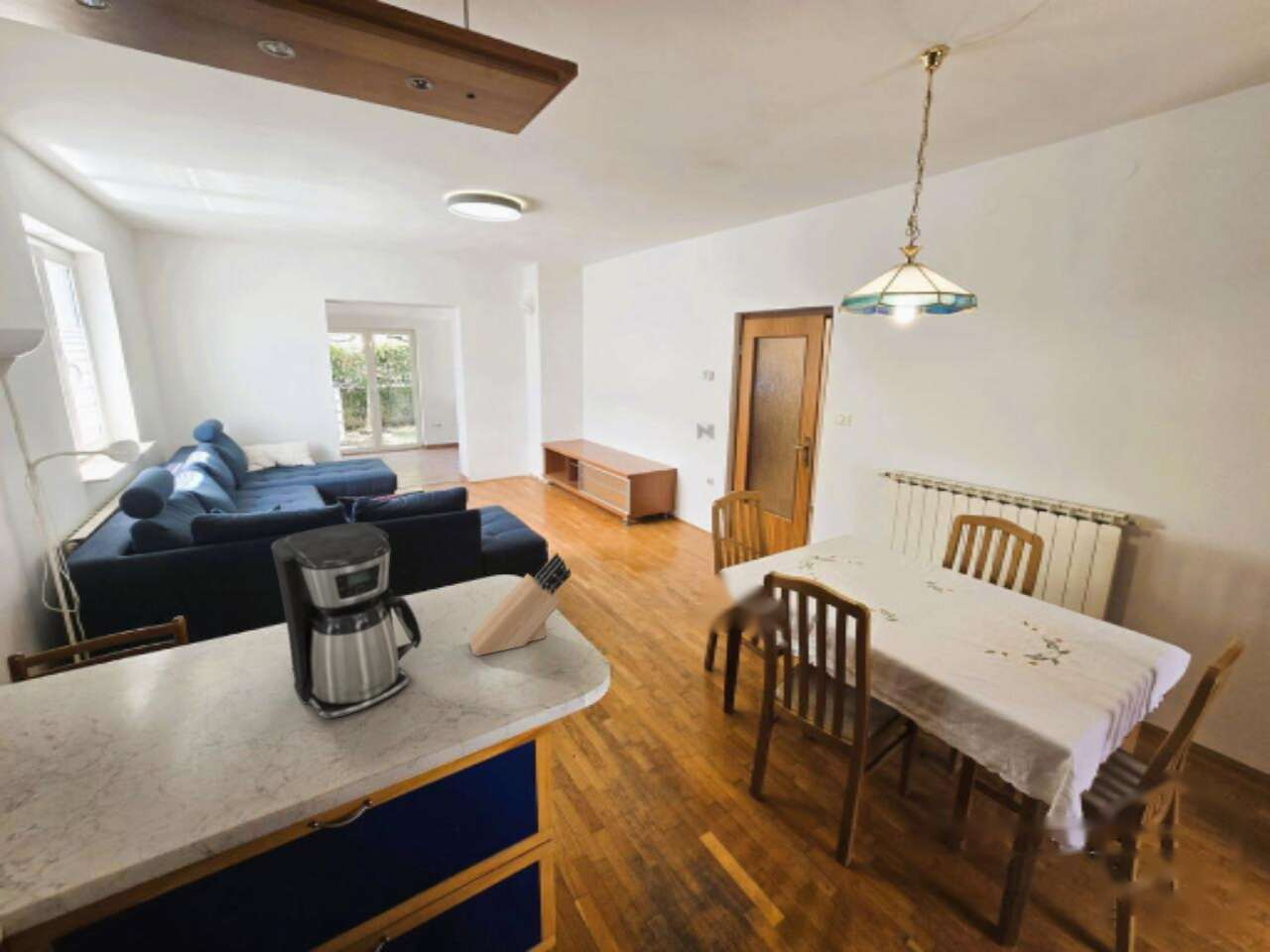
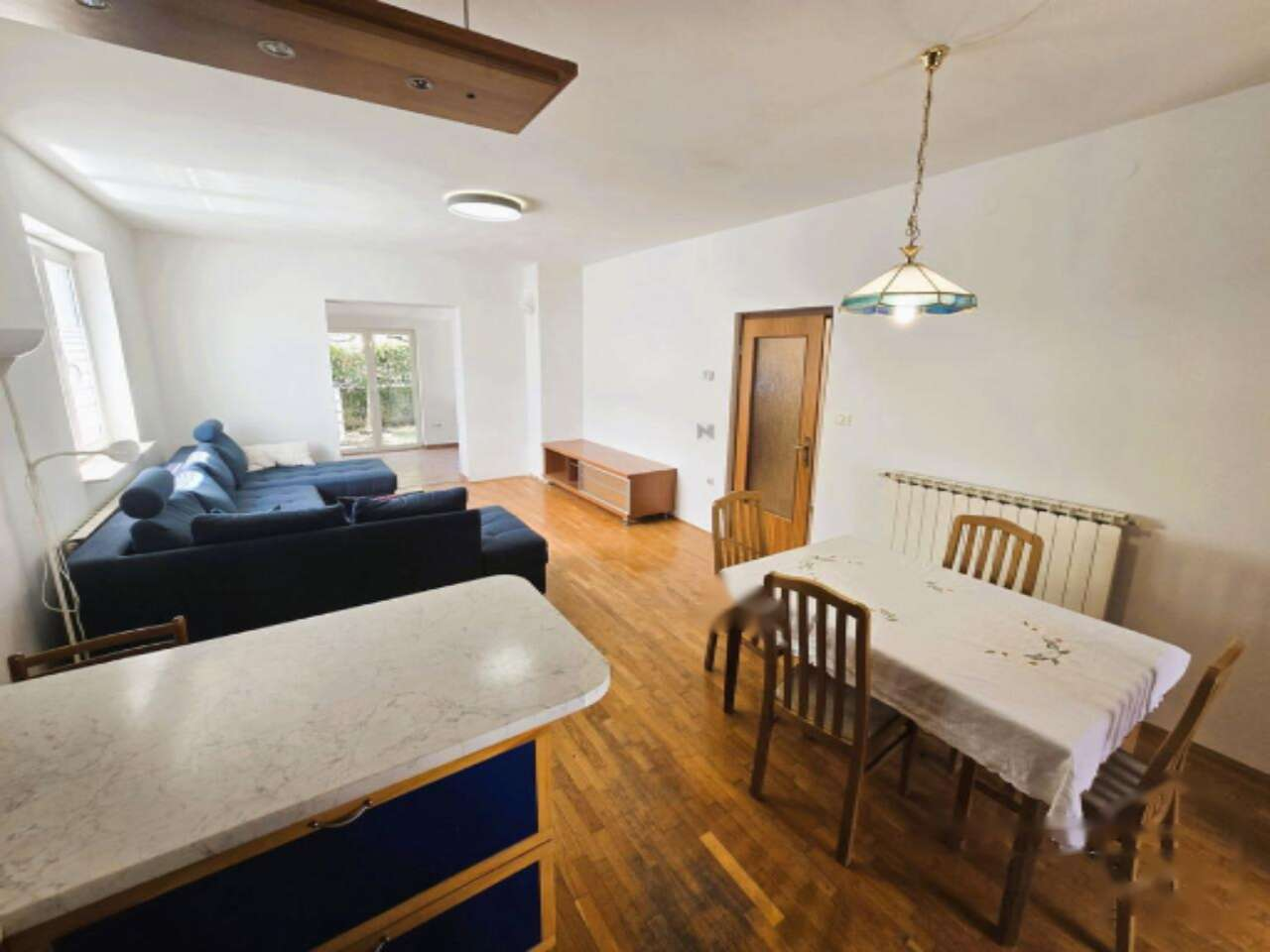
- coffee maker [271,522,423,720]
- knife block [467,551,572,656]
